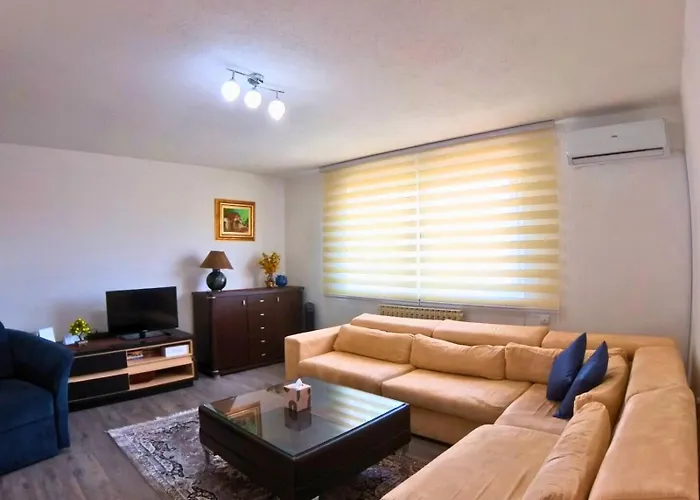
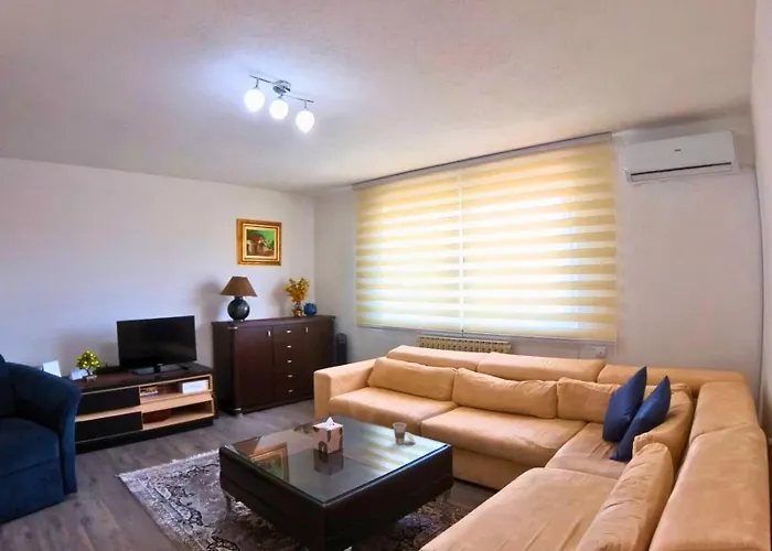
+ cup [392,422,416,445]
